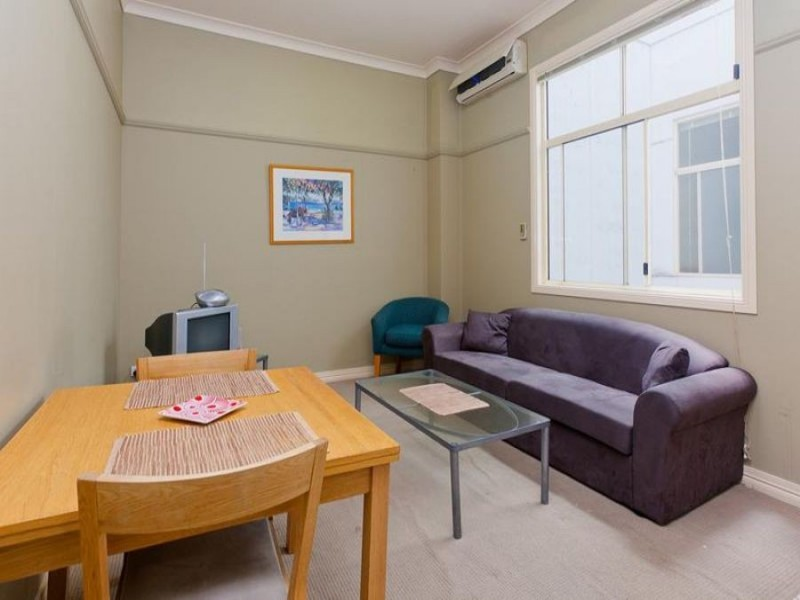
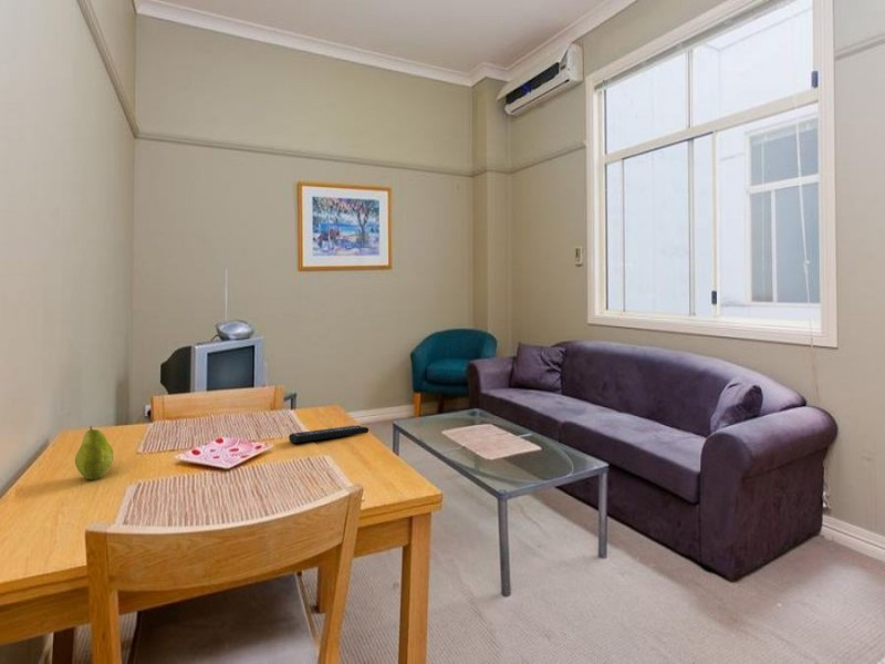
+ fruit [74,426,115,481]
+ remote control [288,424,369,444]
